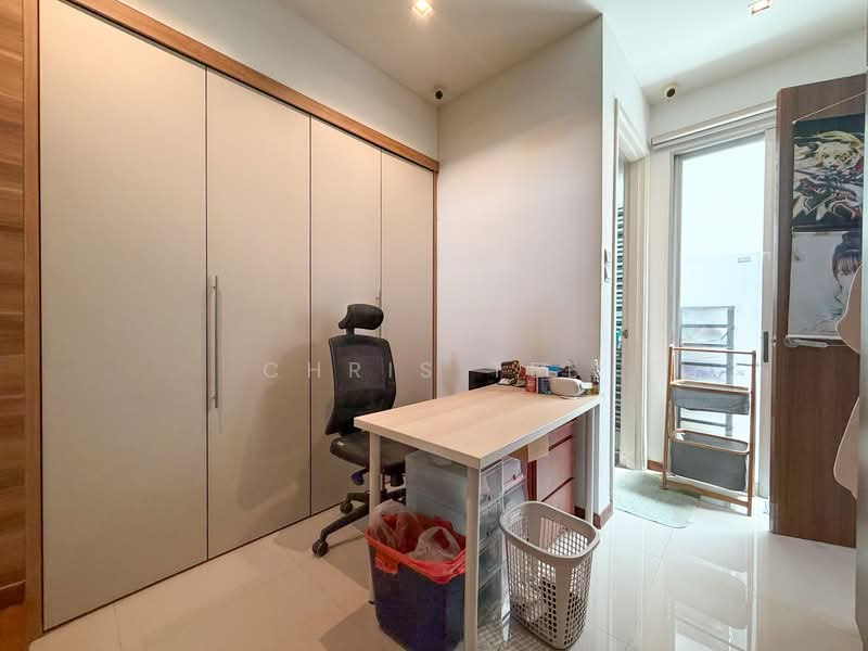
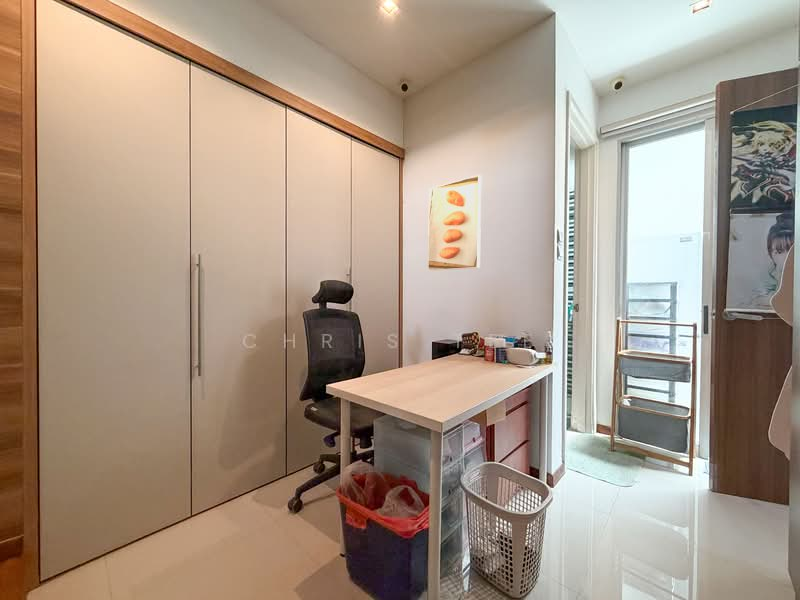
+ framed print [427,174,482,272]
